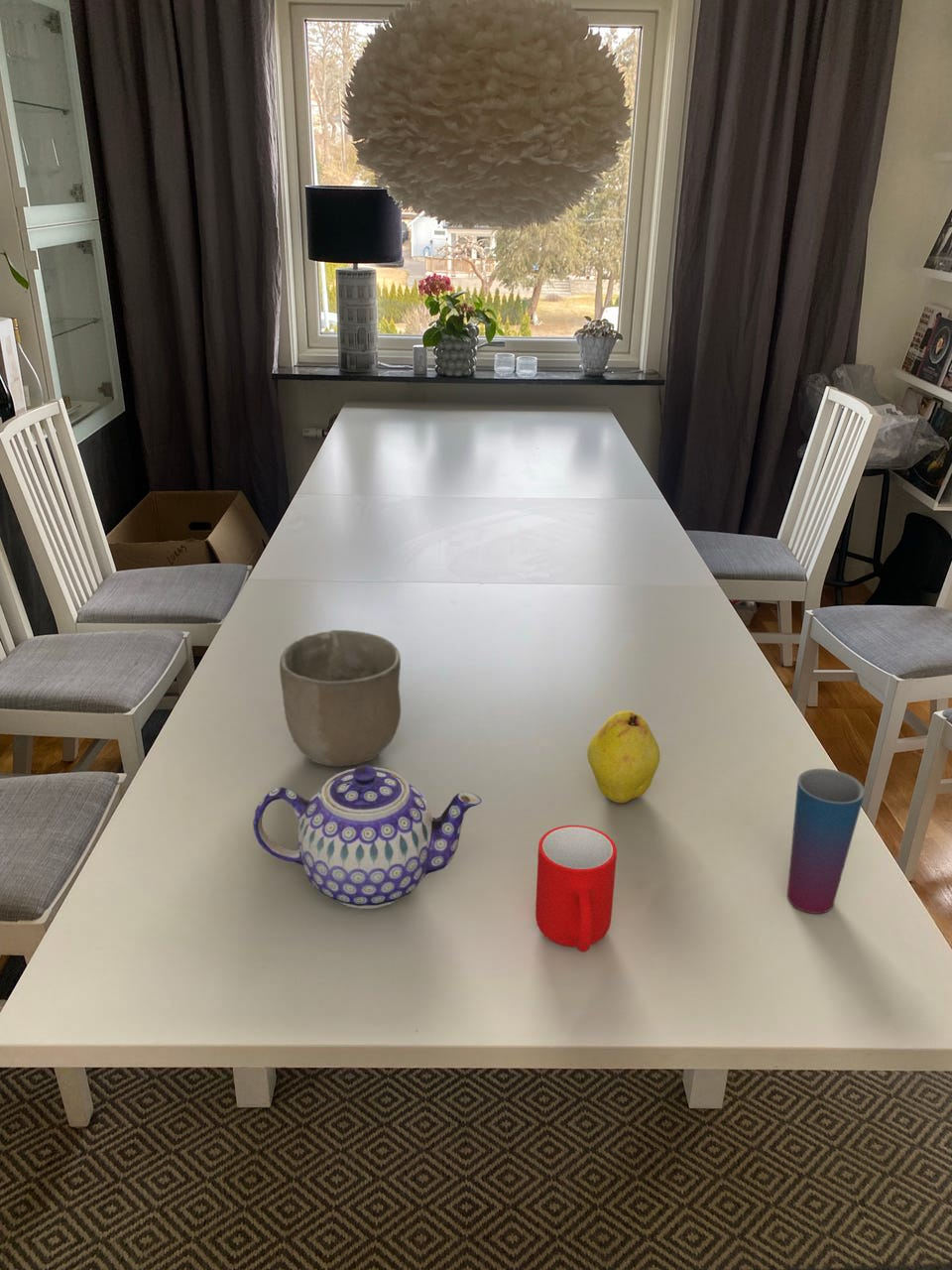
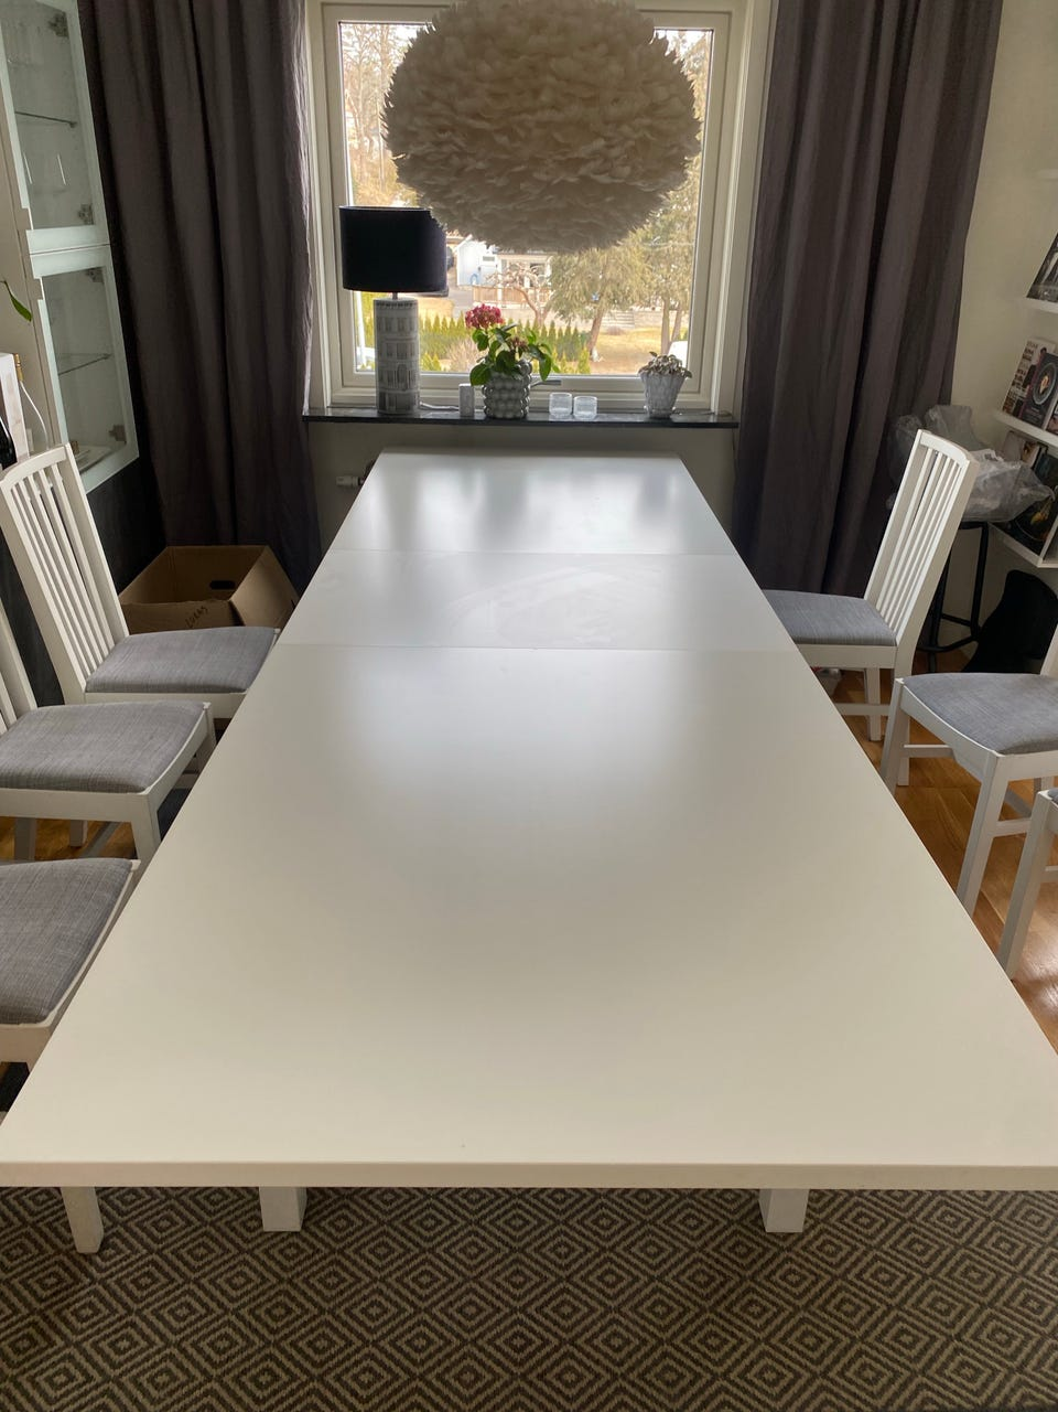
- cup [535,825,618,953]
- bowl [279,629,402,767]
- teapot [252,764,483,910]
- fruit [586,709,660,804]
- cup [786,768,866,915]
